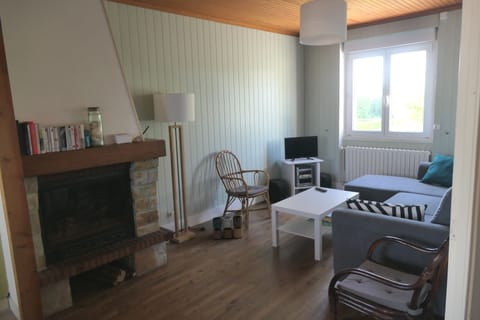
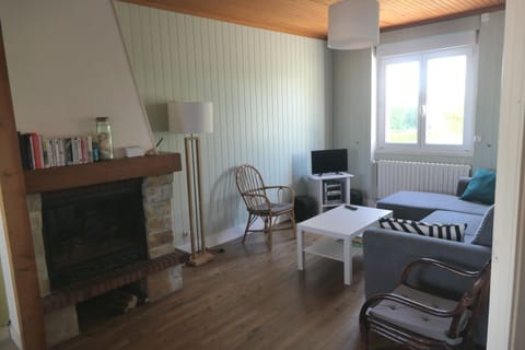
- pouf [212,209,244,240]
